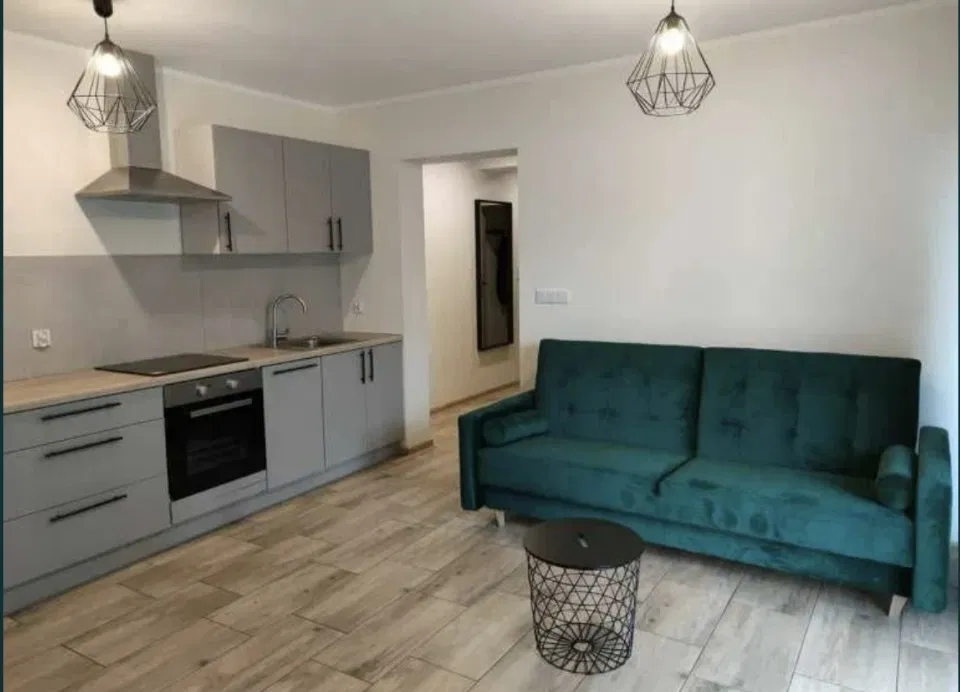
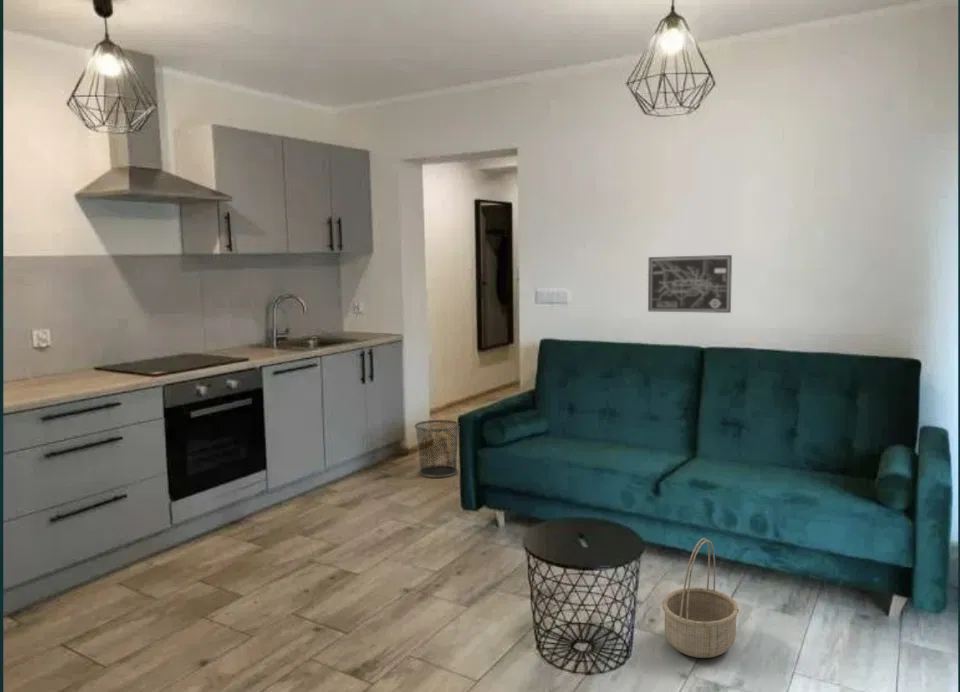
+ basket [661,537,740,659]
+ waste bin [413,419,459,479]
+ wall art [647,254,733,314]
